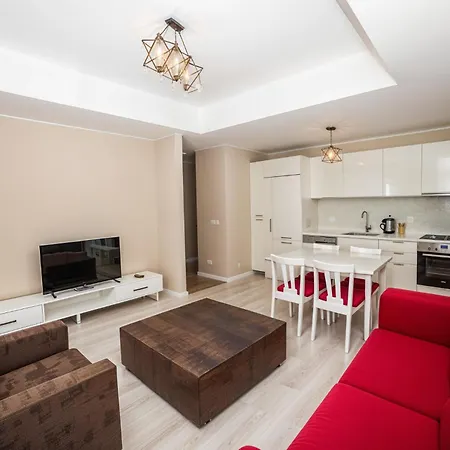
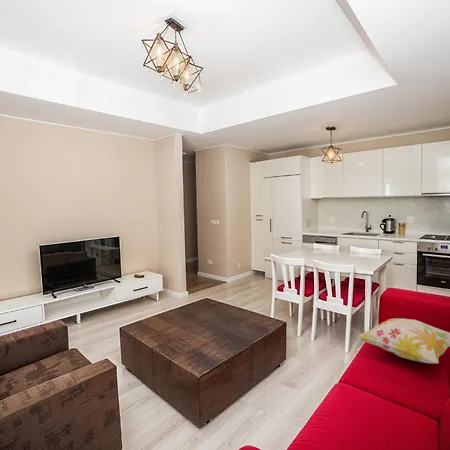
+ decorative pillow [355,317,450,364]
